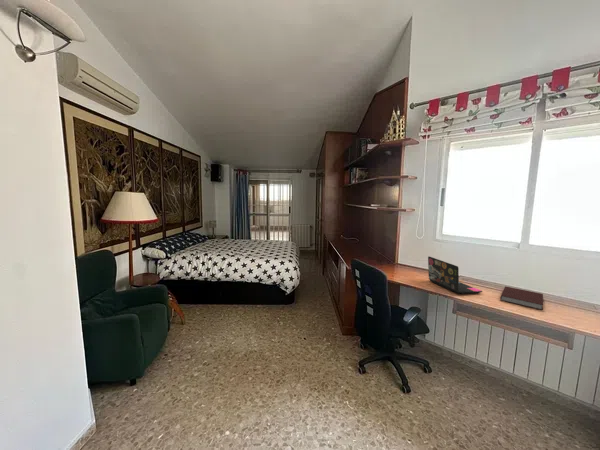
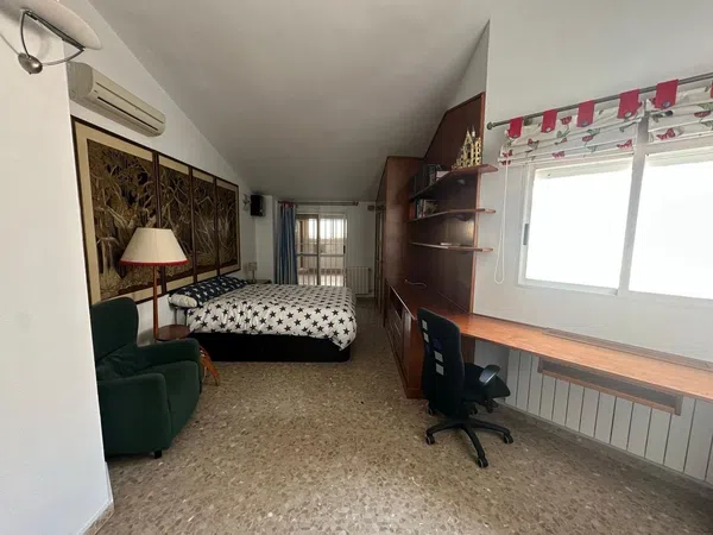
- laptop [427,255,483,295]
- notebook [499,285,544,311]
